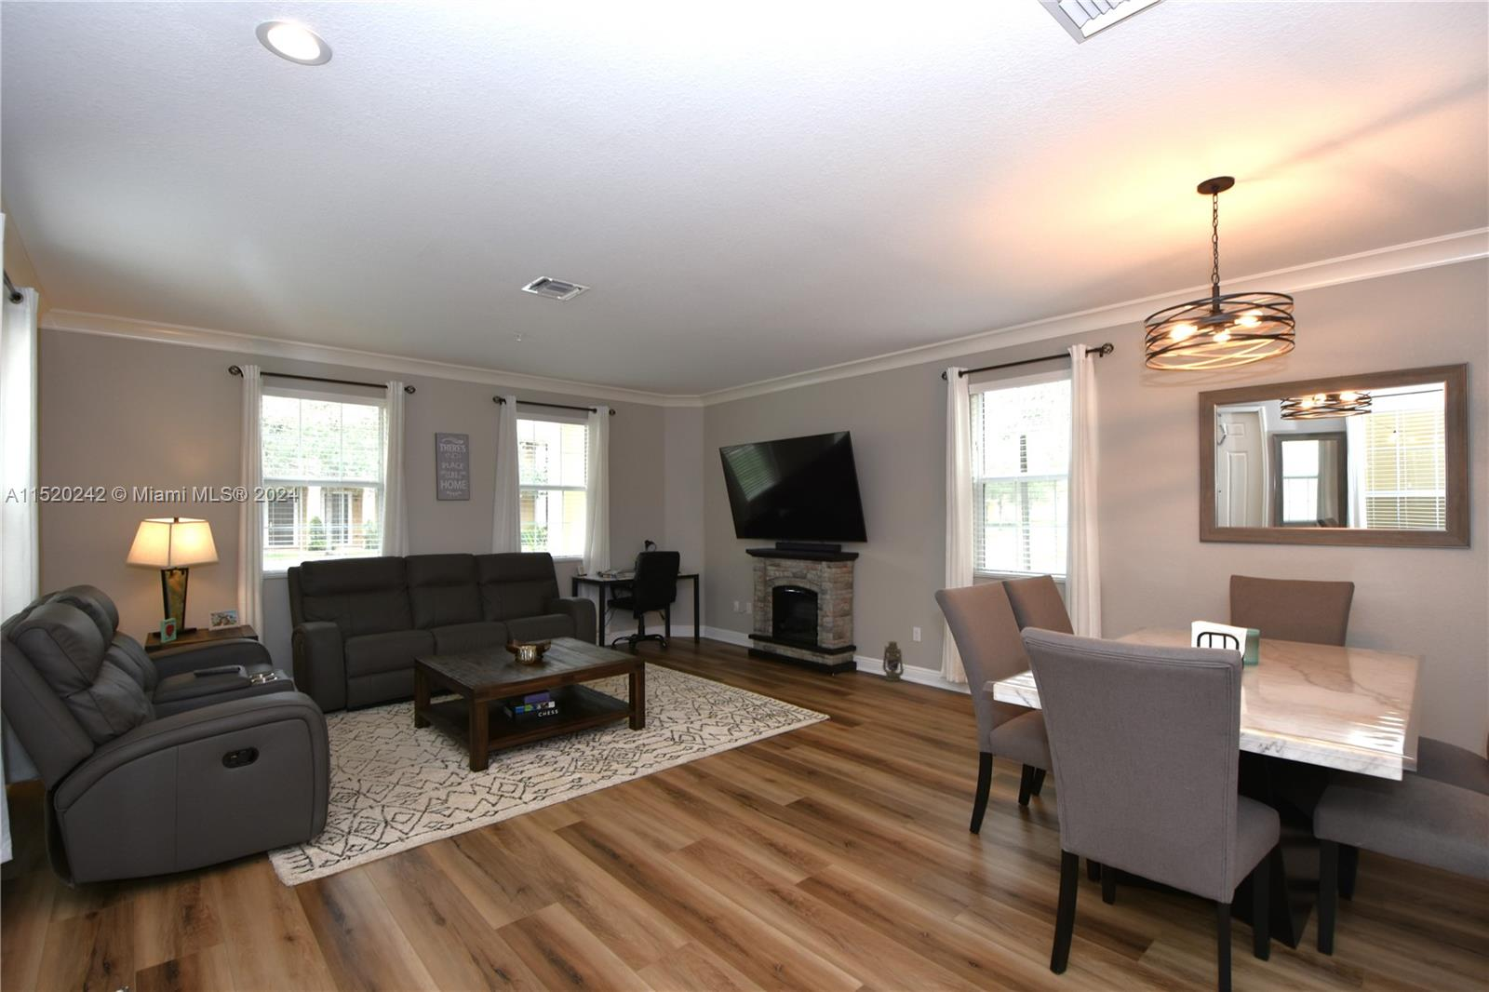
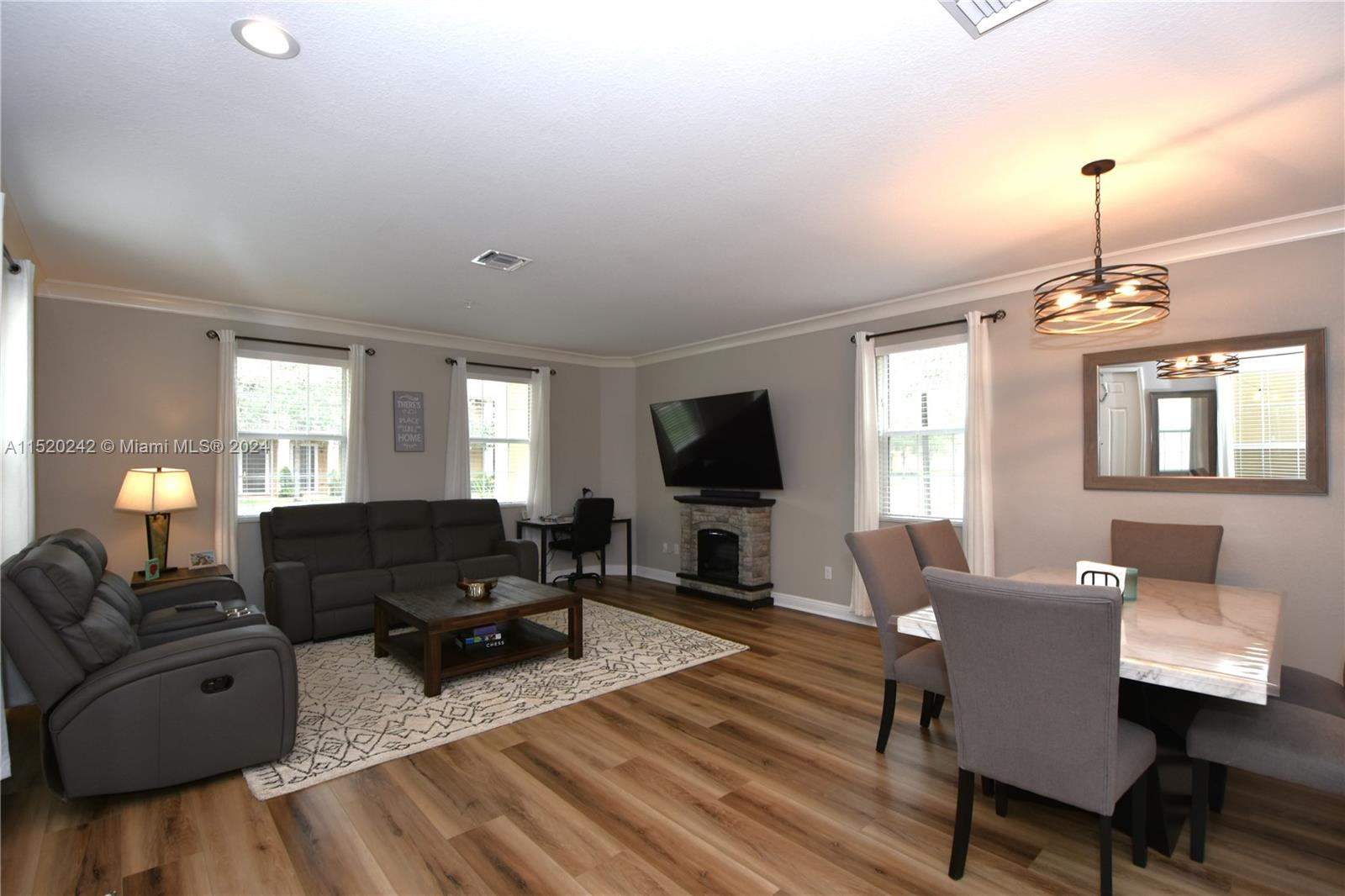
- lantern [881,640,908,683]
